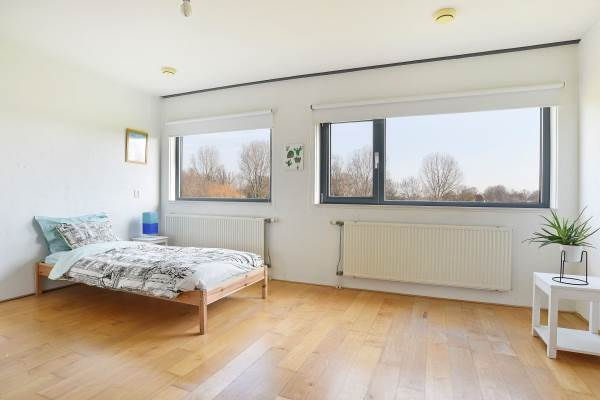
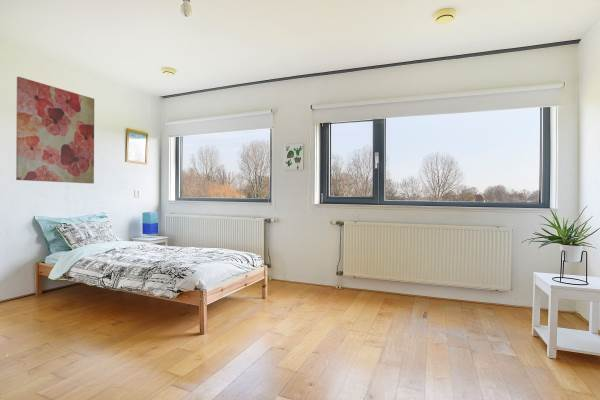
+ wall art [15,76,95,185]
